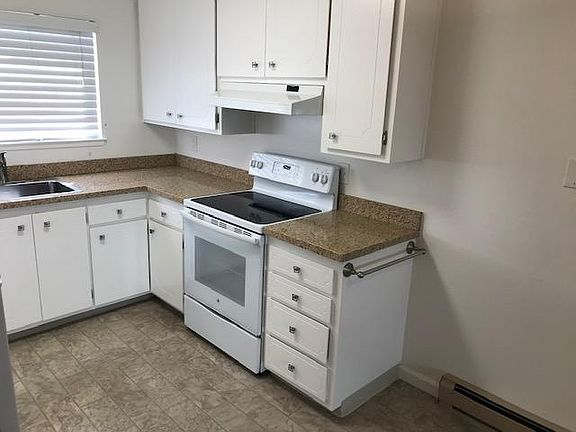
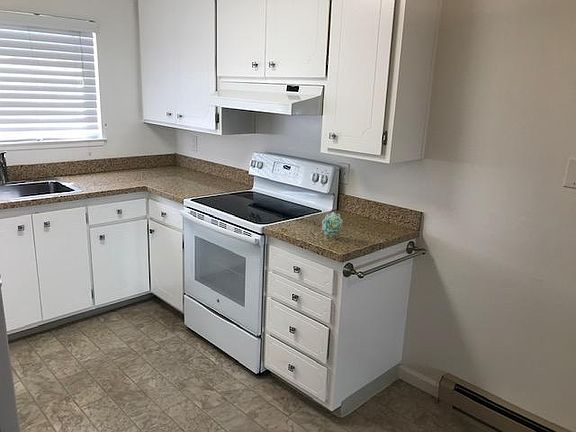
+ succulent plant [321,211,344,237]
